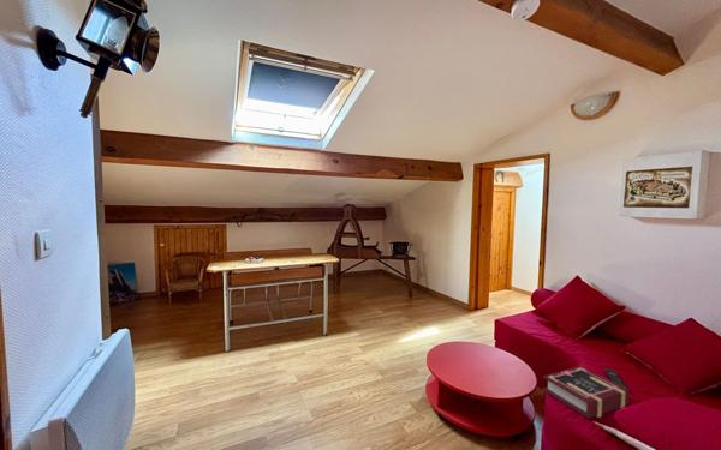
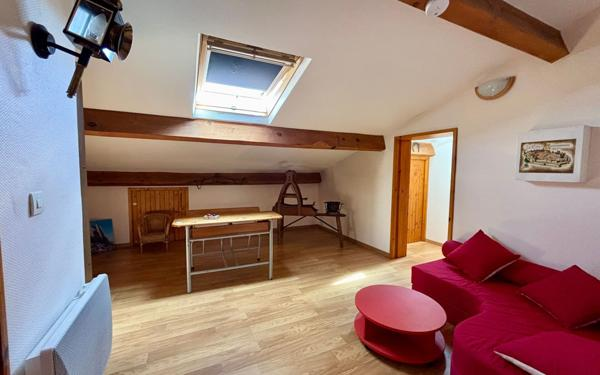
- remote control [603,367,628,389]
- book [541,365,631,420]
